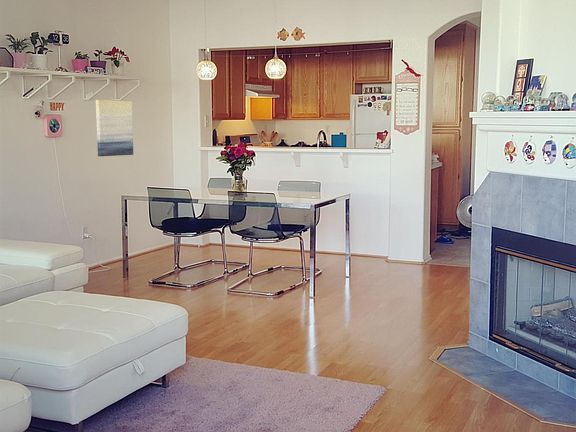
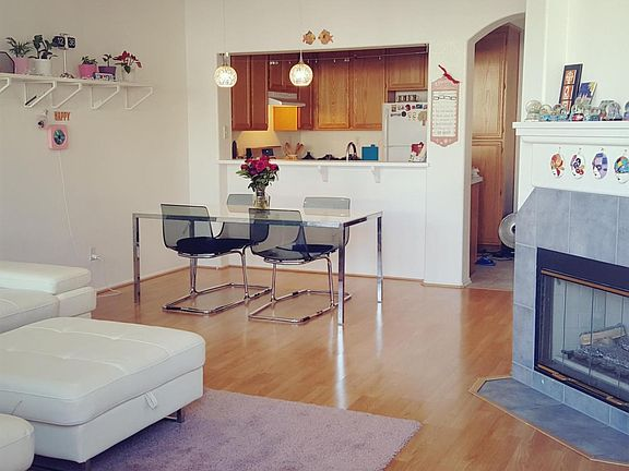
- wall art [95,99,134,157]
